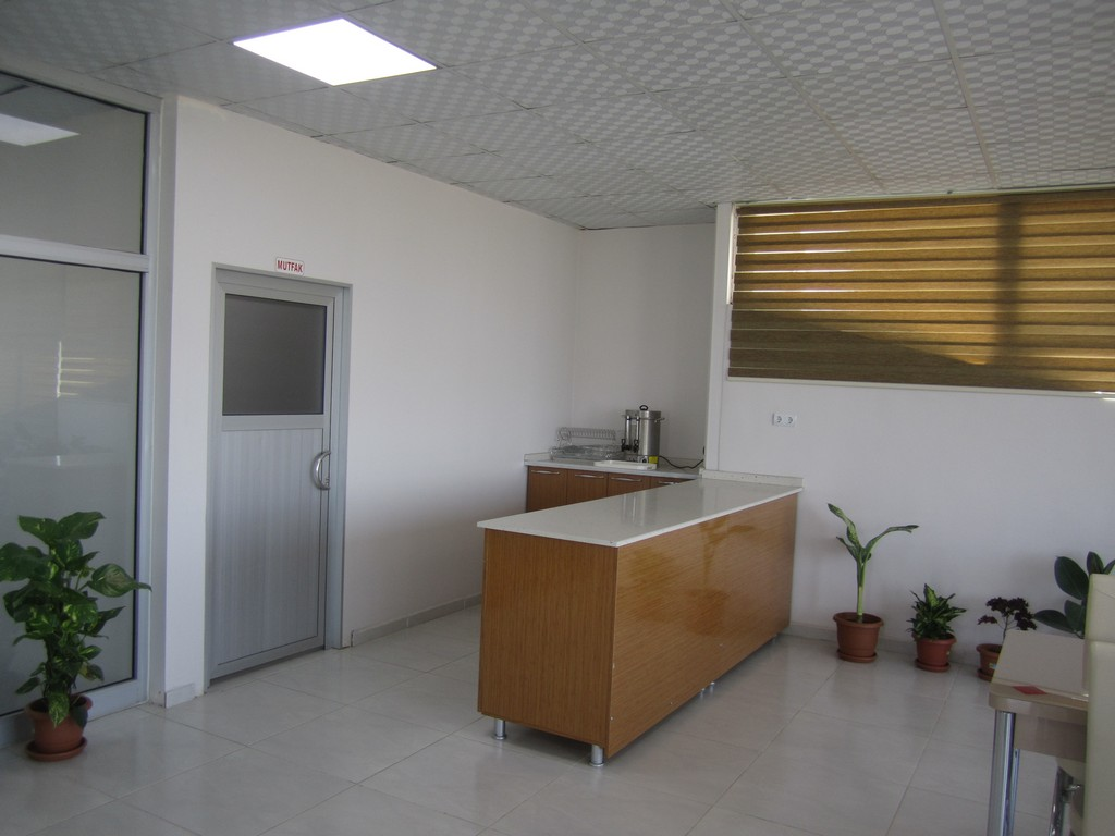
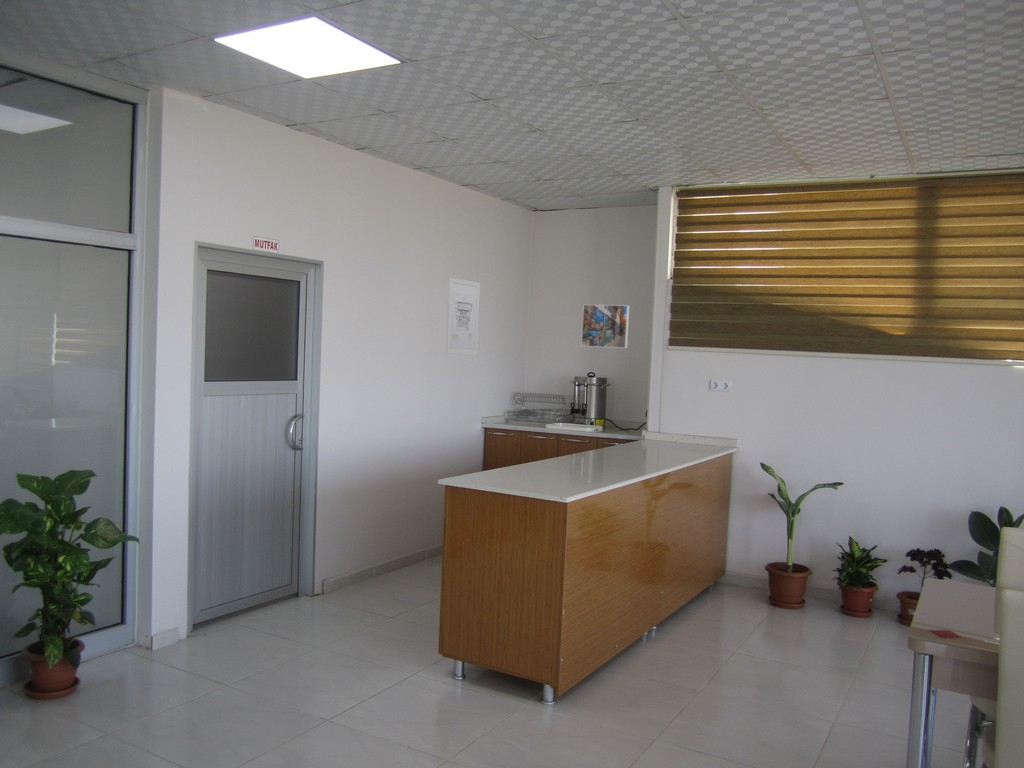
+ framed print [580,304,630,349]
+ wall art [445,277,481,356]
